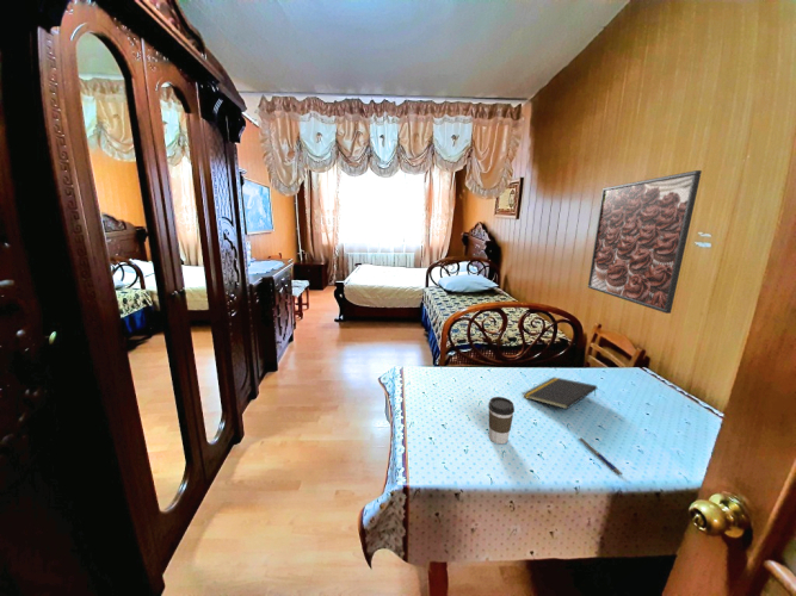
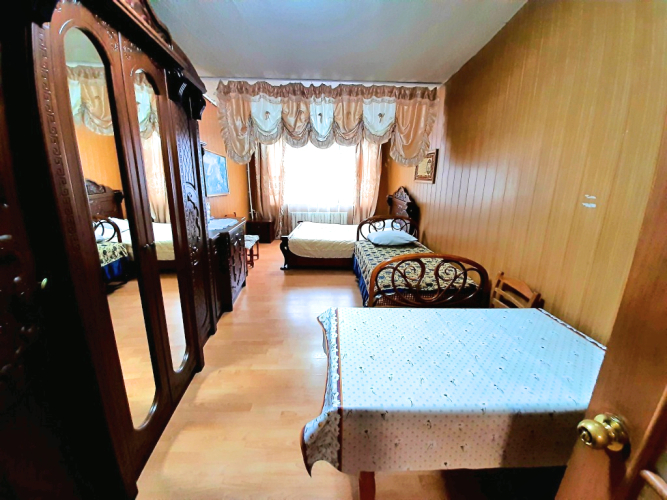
- notepad [522,375,598,410]
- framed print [587,169,703,315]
- coffee cup [487,396,516,445]
- pen [579,436,622,476]
